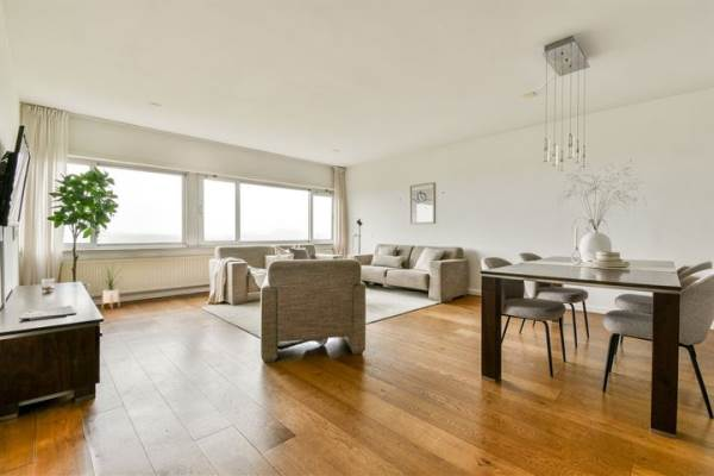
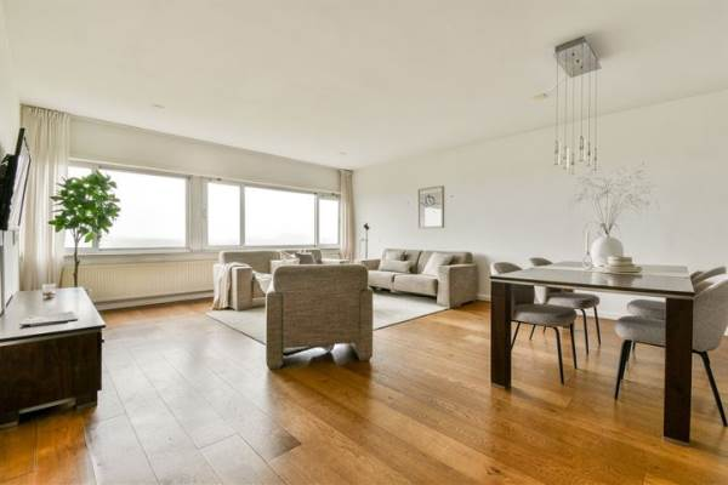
- house plant [98,263,126,311]
